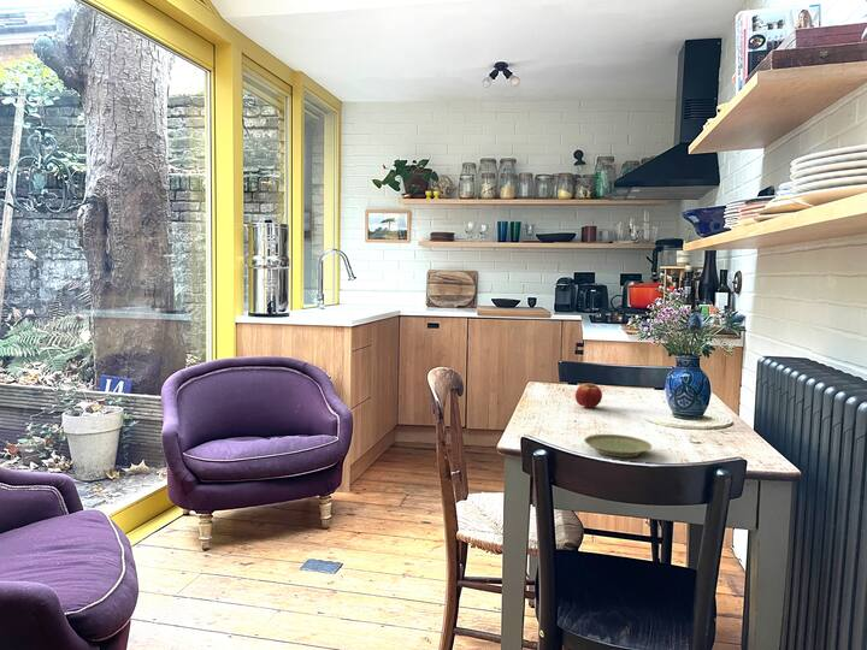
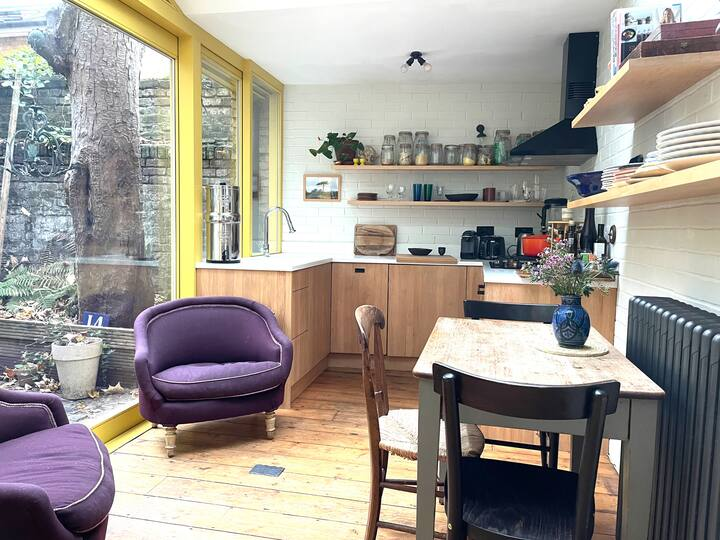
- fruit [574,383,603,409]
- plate [583,433,653,459]
